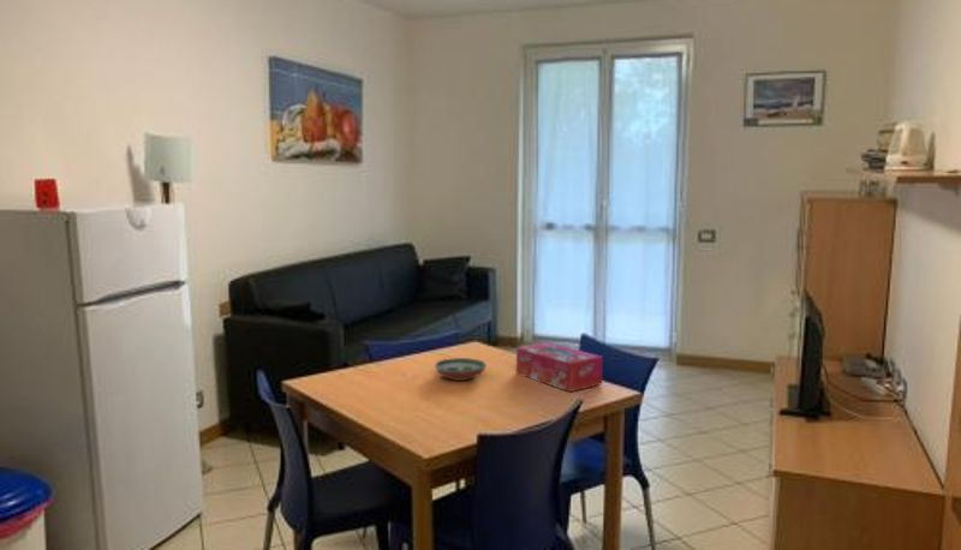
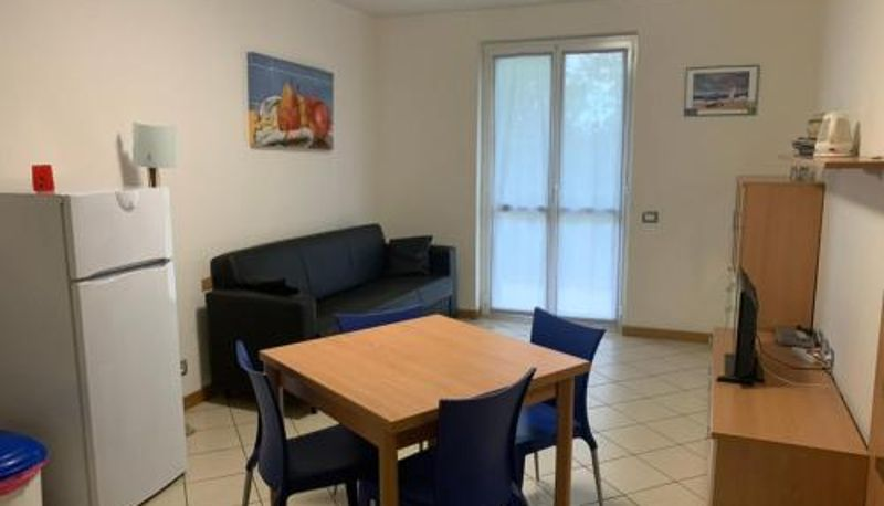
- decorative bowl [434,357,488,382]
- tissue box [515,341,604,393]
